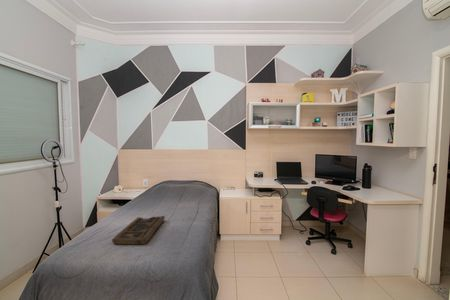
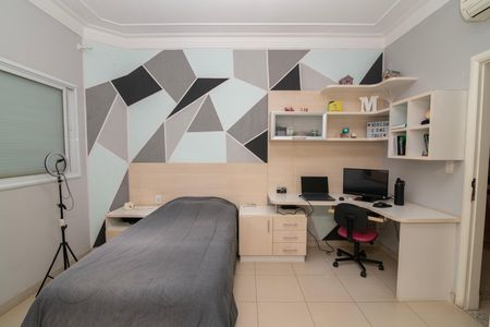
- decorative tray [111,215,166,245]
